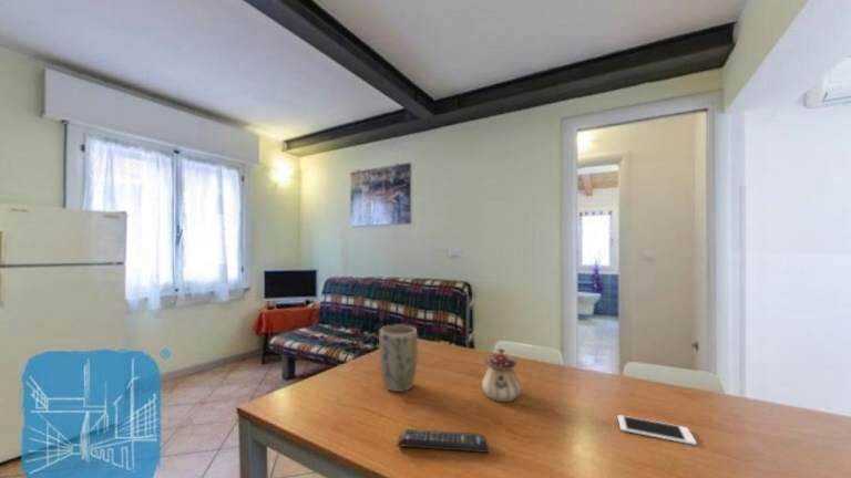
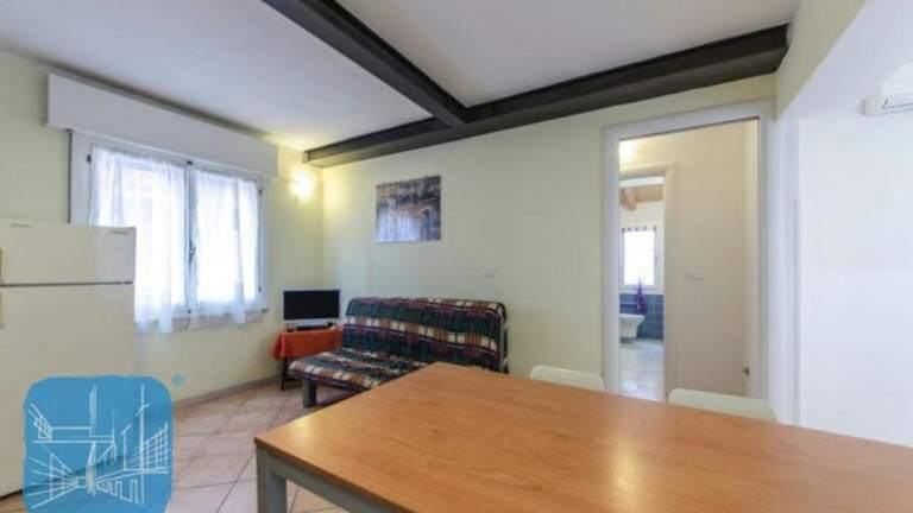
- plant pot [378,324,419,393]
- teapot [481,347,522,403]
- remote control [397,428,490,454]
- cell phone [617,414,698,446]
